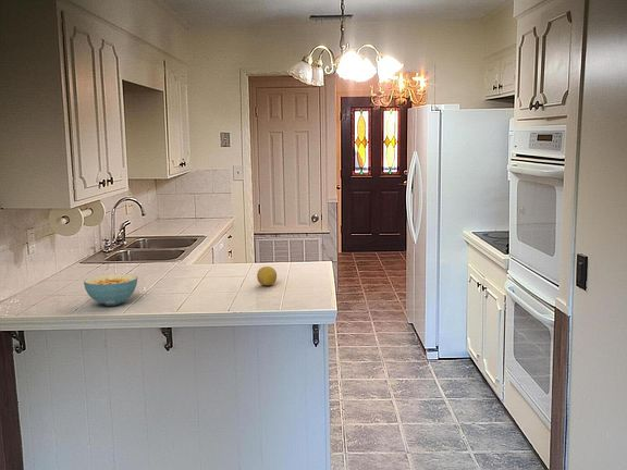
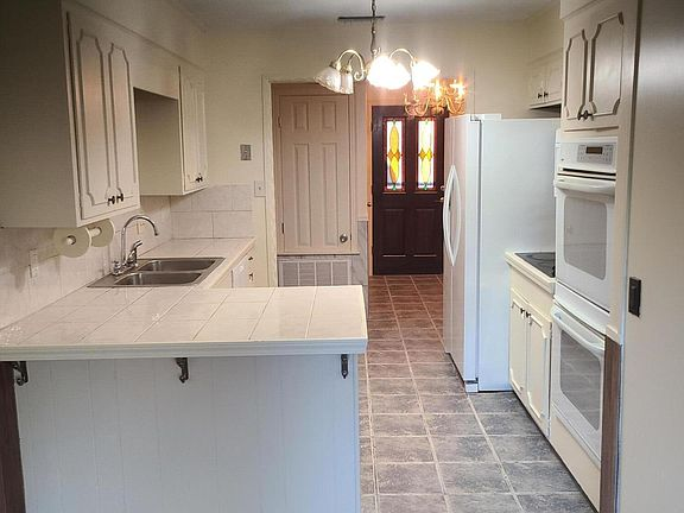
- cereal bowl [83,273,138,307]
- fruit [256,265,278,286]
